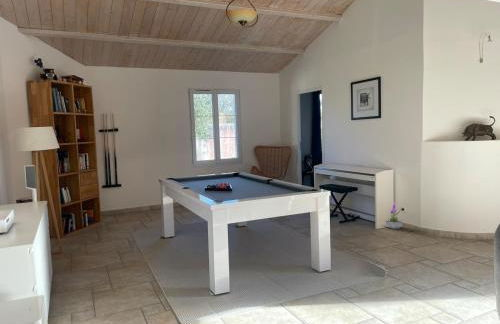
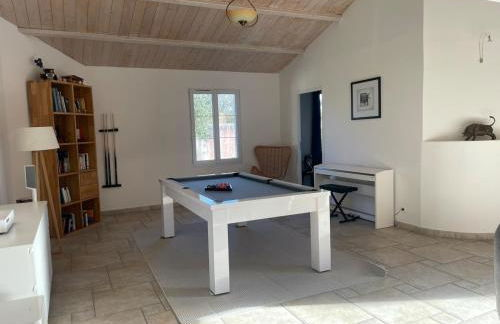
- potted plant [384,202,403,230]
